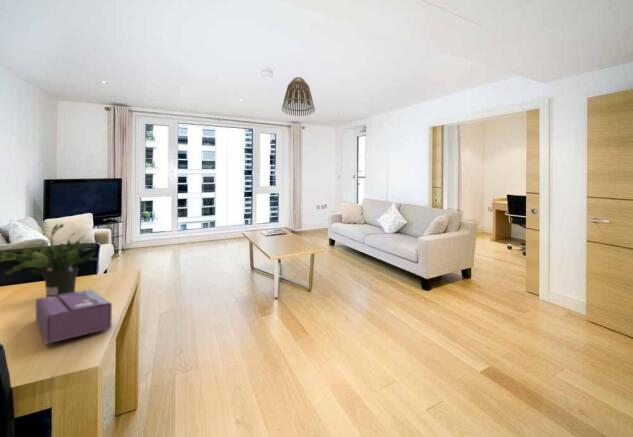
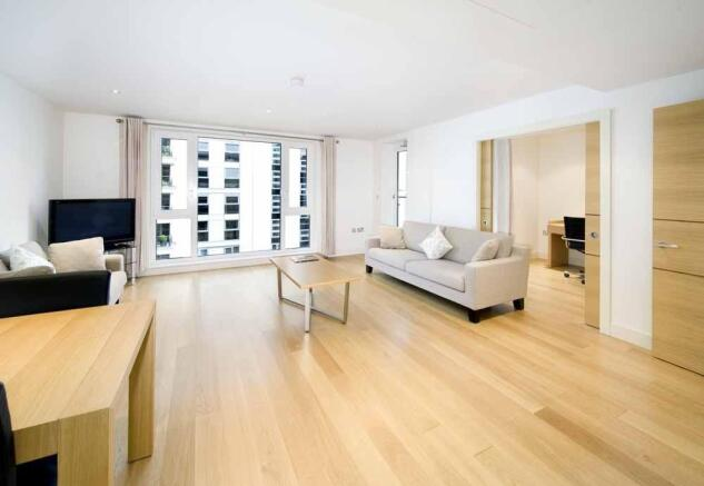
- lamp shade [281,76,316,117]
- tissue box [35,289,113,345]
- potted plant [0,223,99,297]
